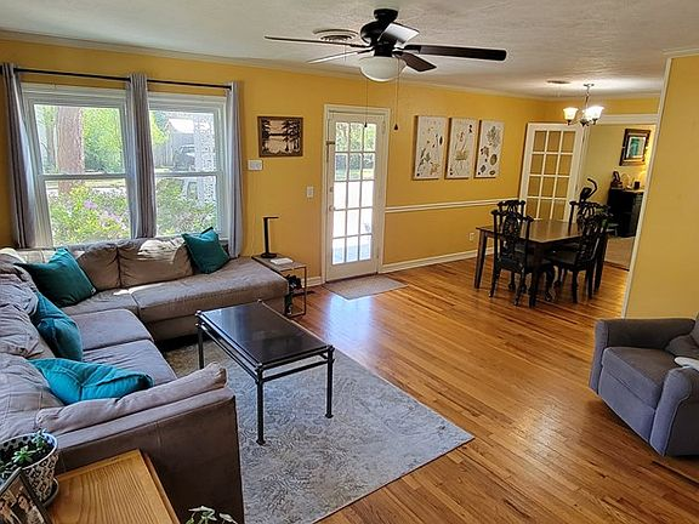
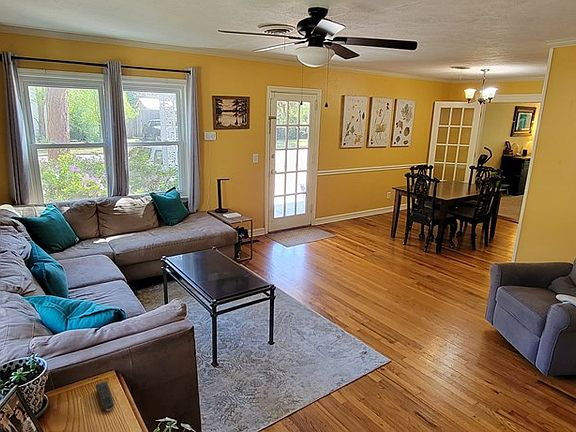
+ remote control [95,381,115,412]
